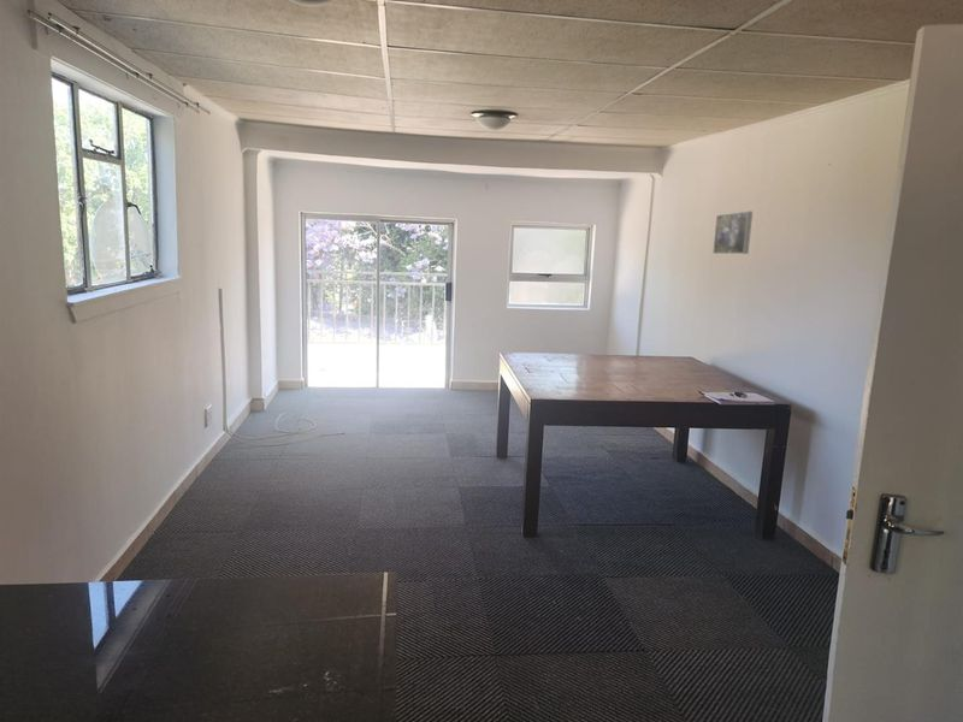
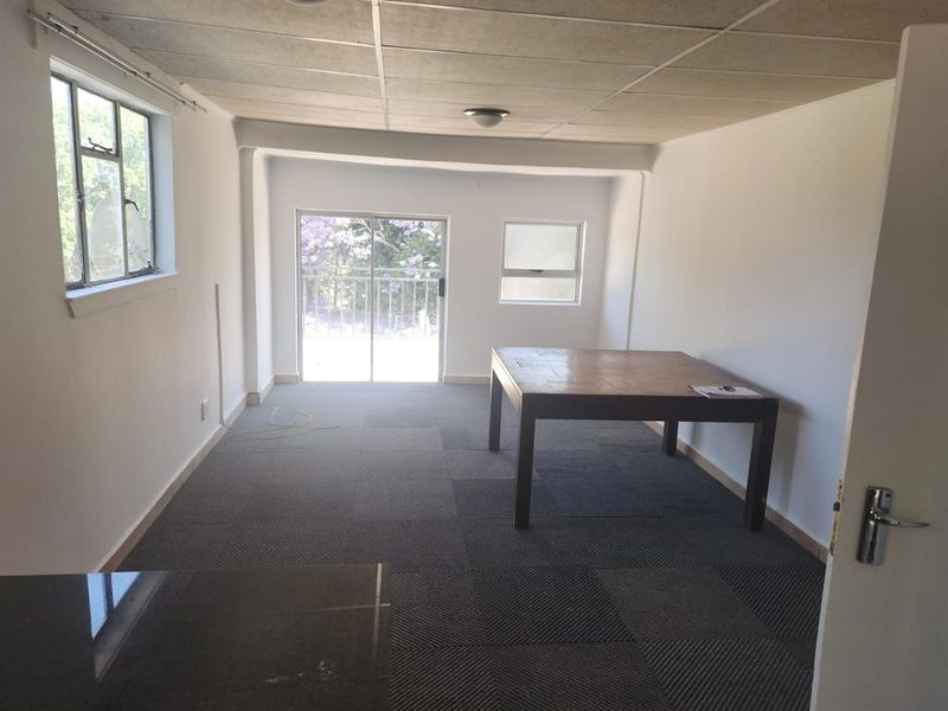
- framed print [711,211,754,255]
